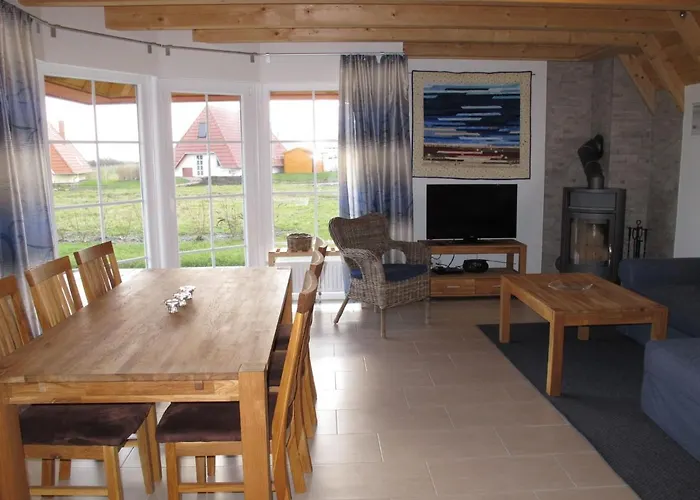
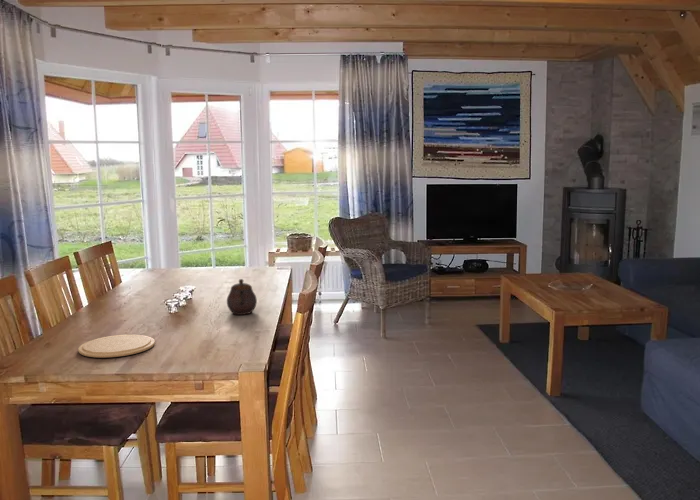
+ plate [77,334,156,359]
+ teapot [226,278,258,316]
